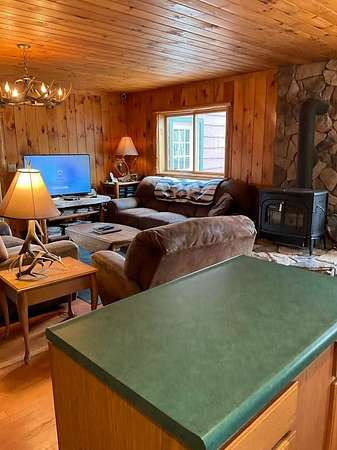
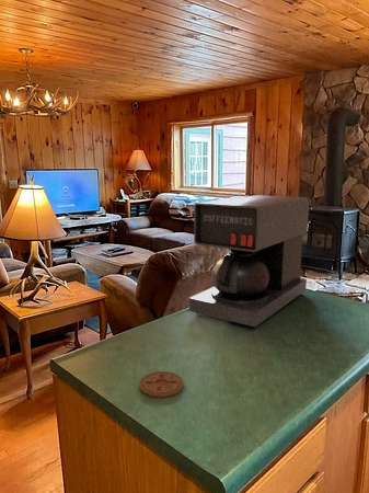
+ coaster [138,370,185,399]
+ coffee maker [188,194,310,330]
